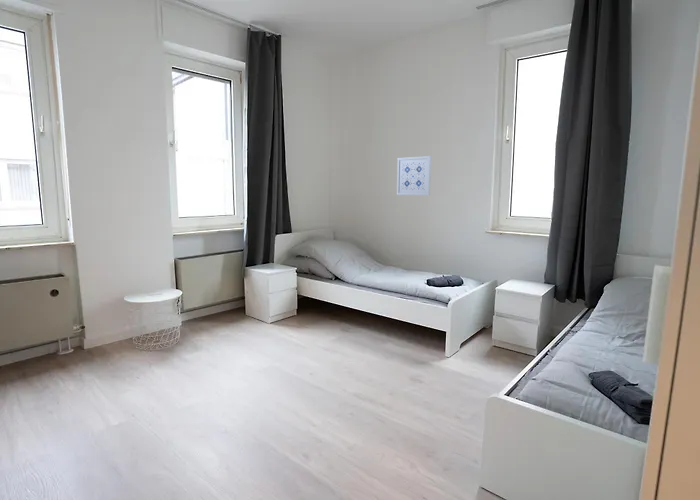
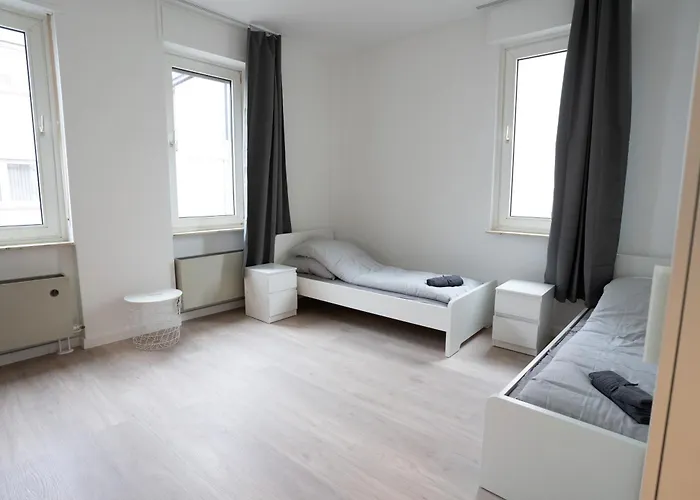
- wall art [396,155,432,196]
